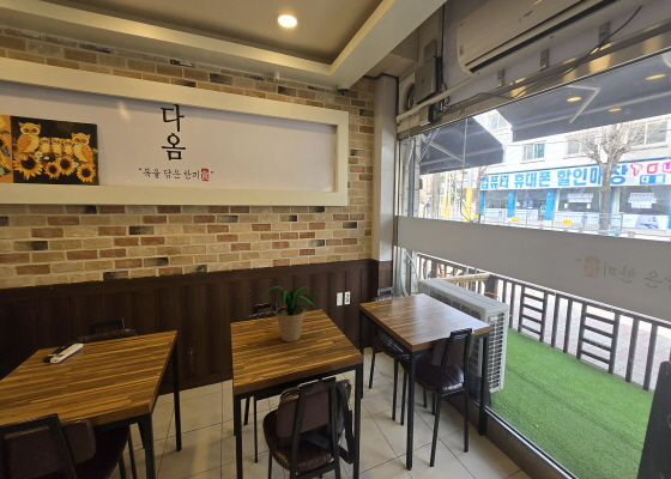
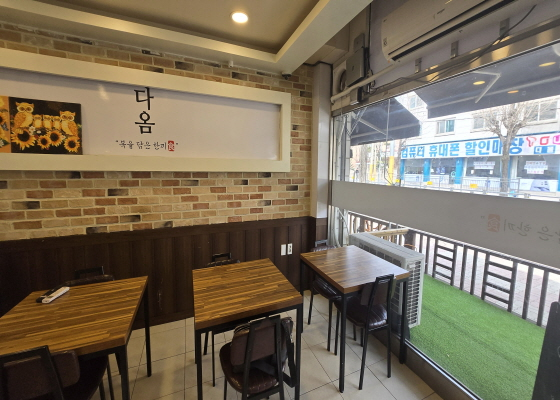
- potted plant [259,284,319,342]
